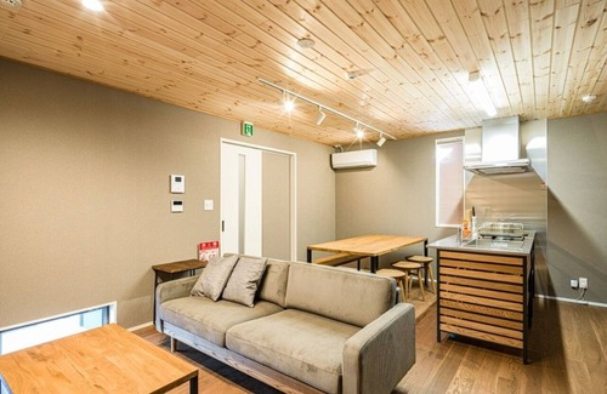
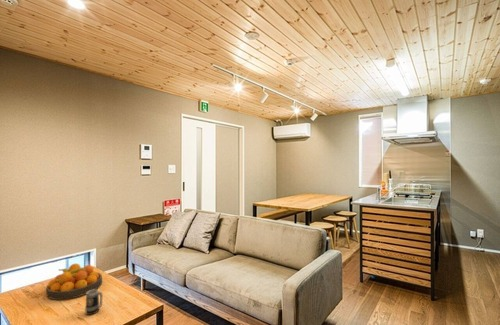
+ fruit bowl [45,263,103,301]
+ mug [84,289,104,316]
